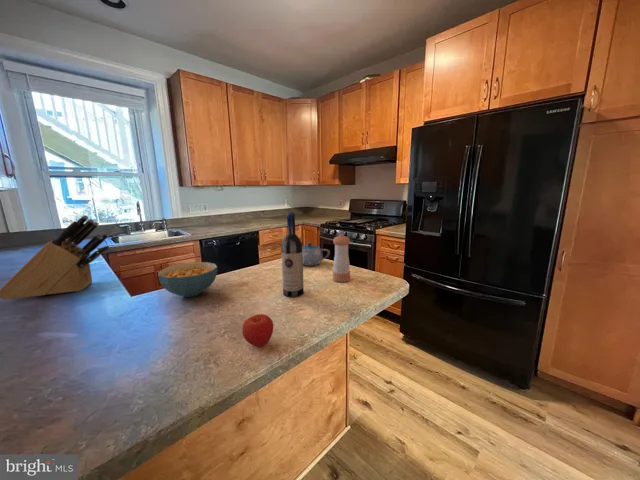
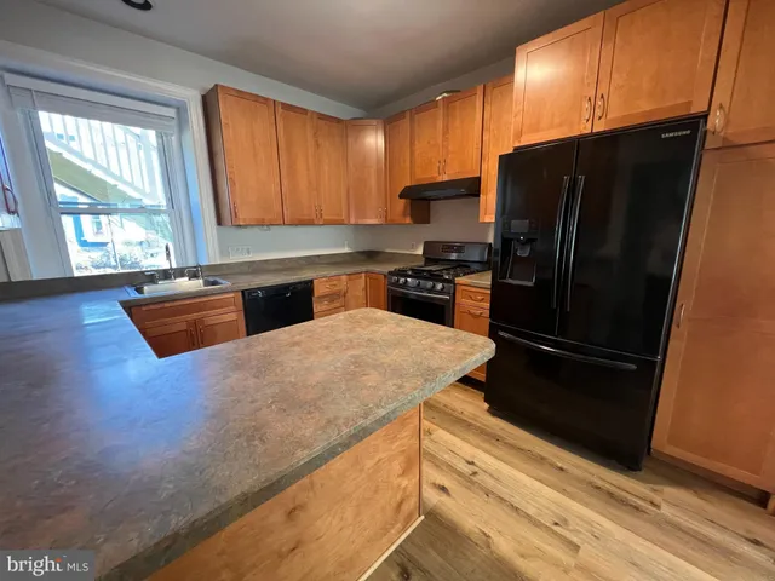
- pepper shaker [332,233,351,283]
- cereal bowl [157,261,218,298]
- chinaware [302,242,331,267]
- apple [241,313,274,348]
- knife block [0,214,110,300]
- wine bottle [280,212,305,298]
